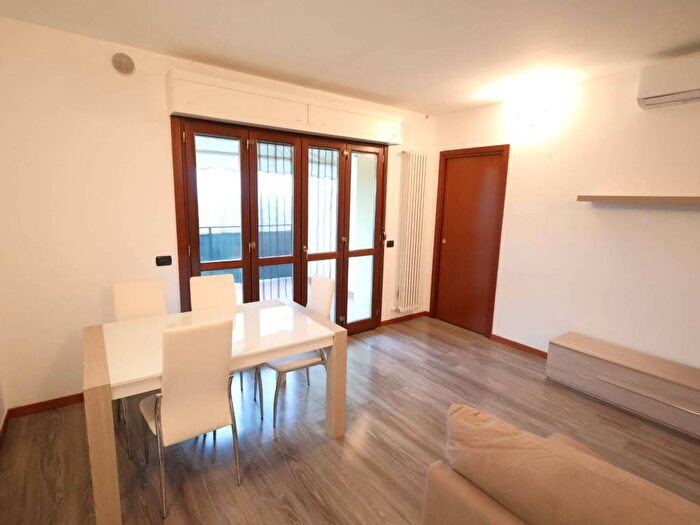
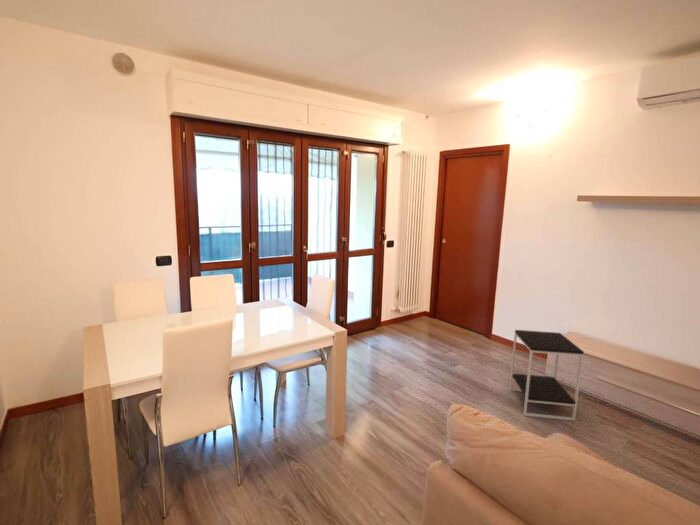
+ side table [508,329,585,422]
